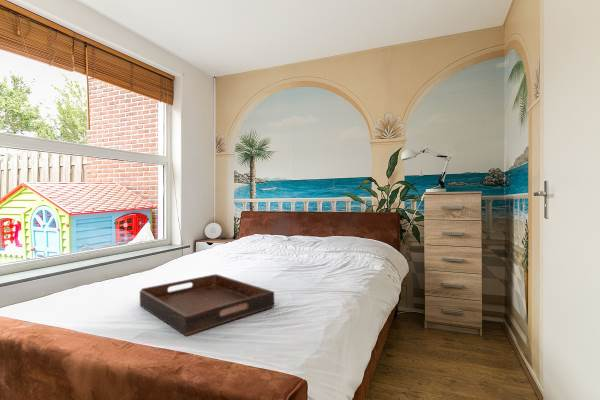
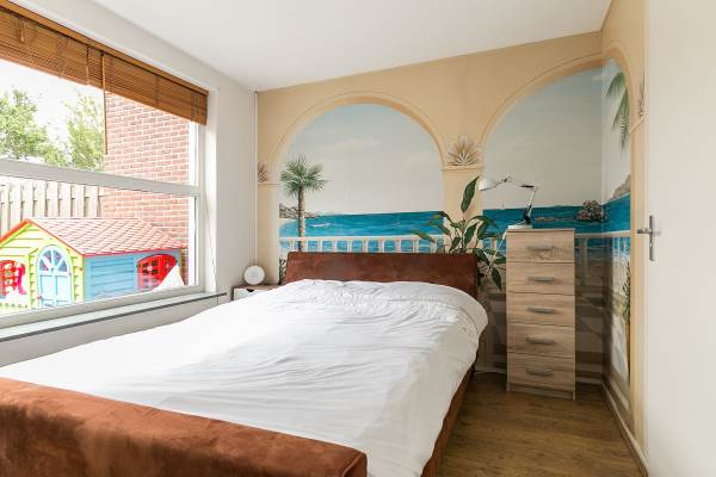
- serving tray [139,273,275,337]
